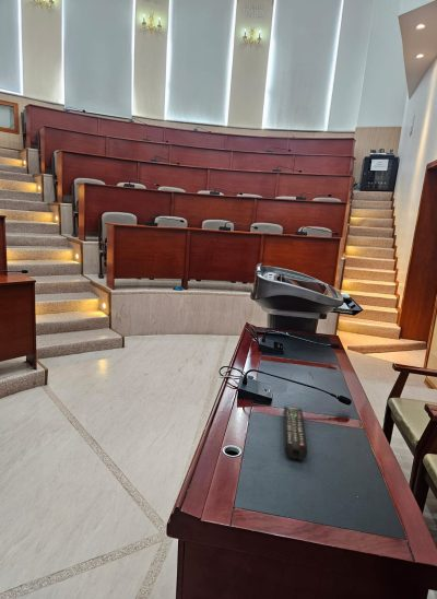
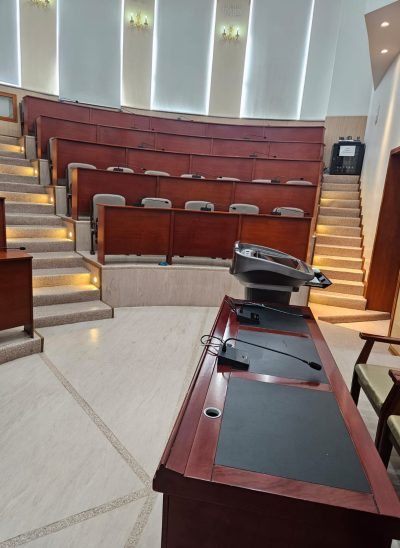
- remote control [283,406,308,461]
